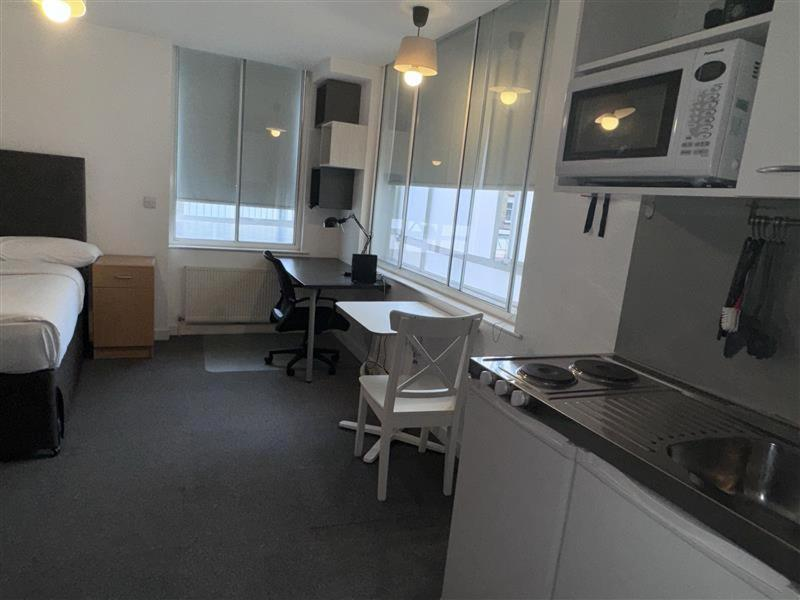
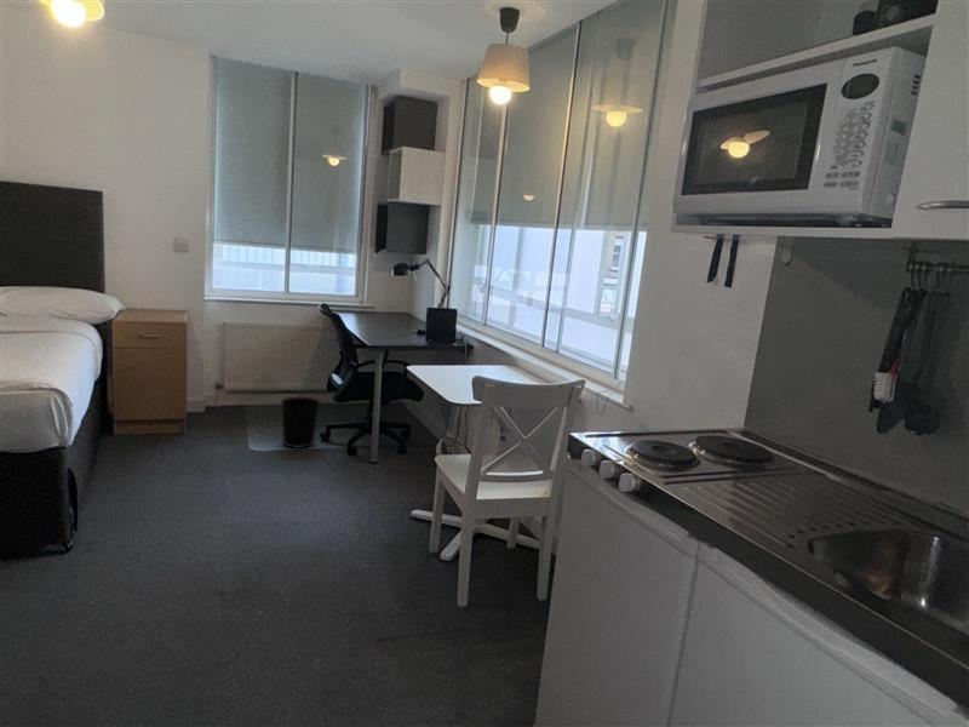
+ wastebasket [280,396,321,450]
